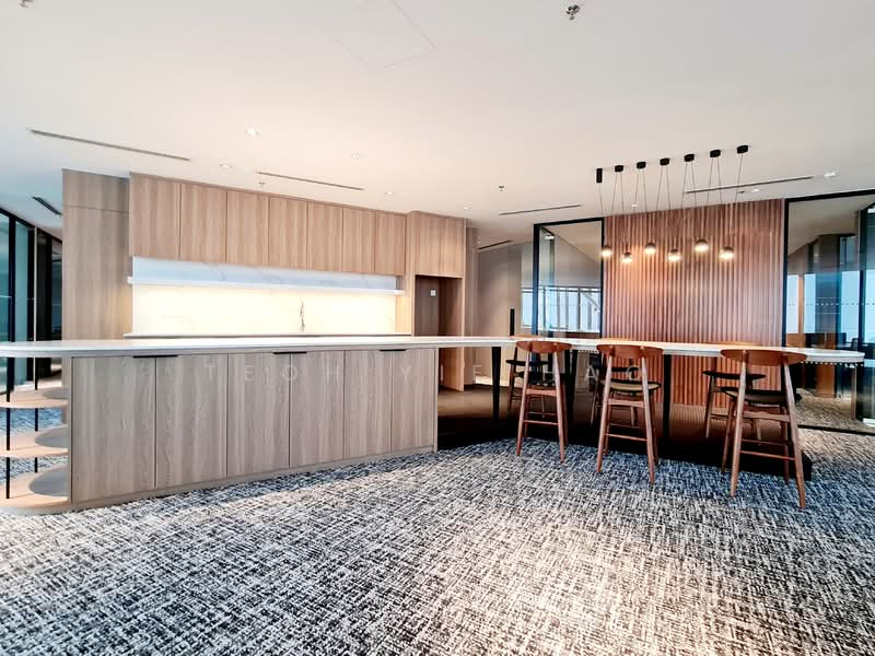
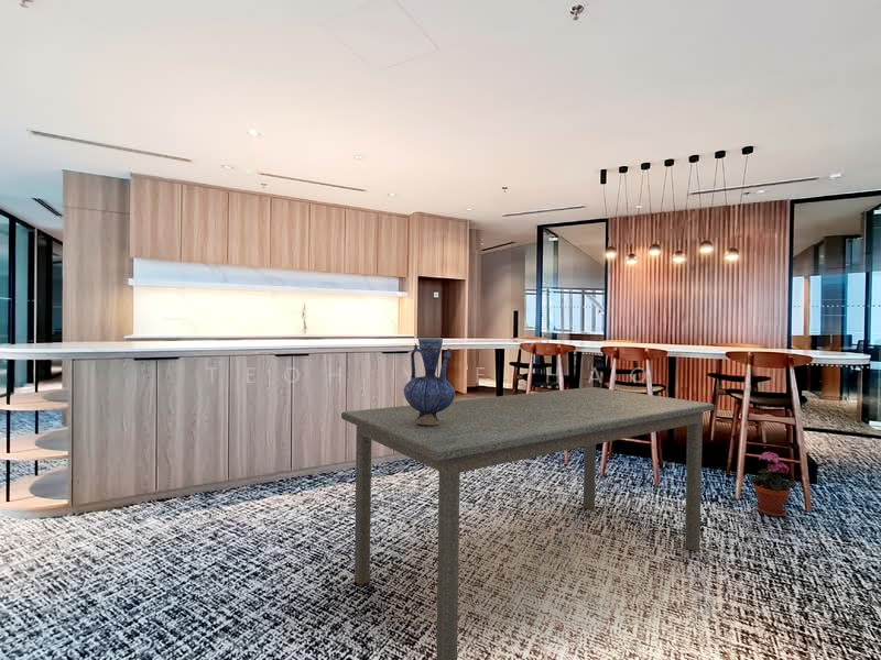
+ vase [403,337,456,426]
+ potted plant [748,450,797,518]
+ dining table [340,386,715,660]
